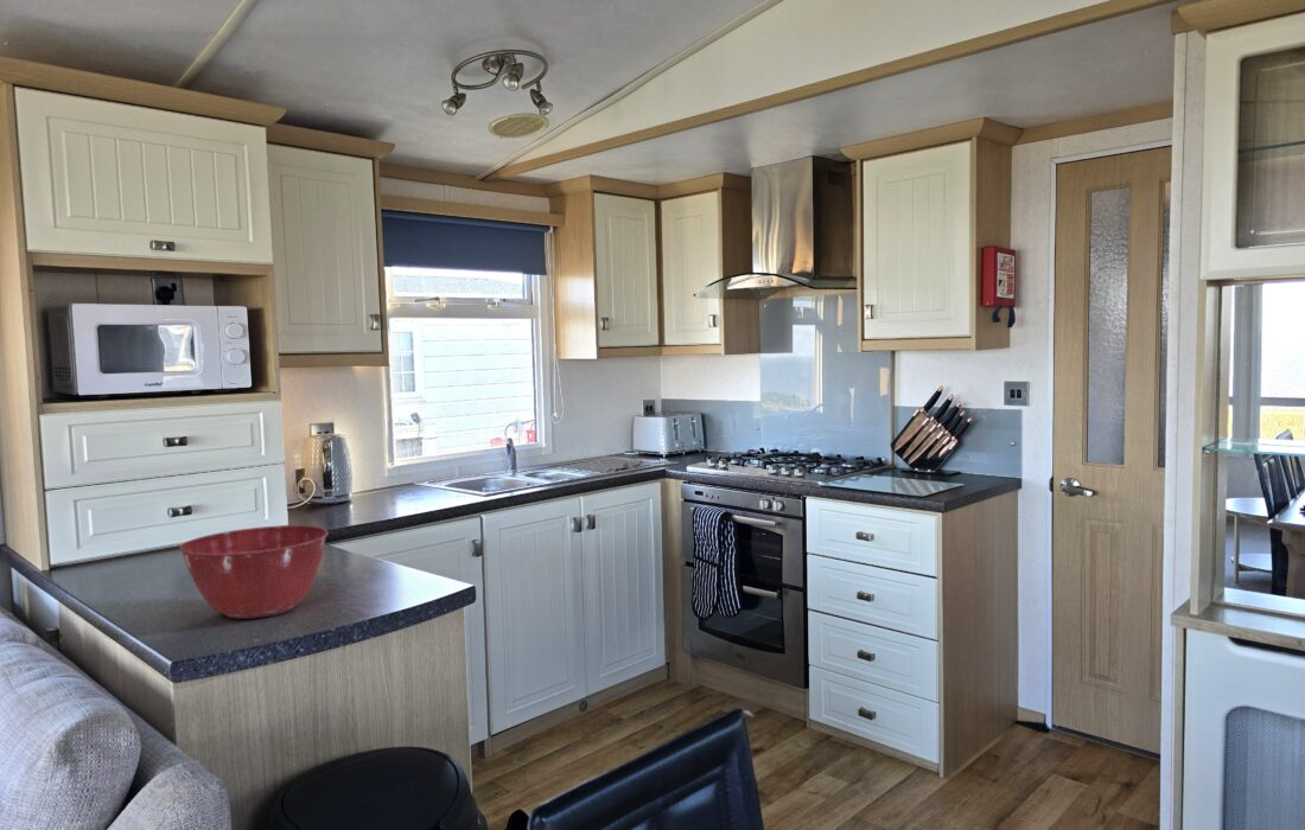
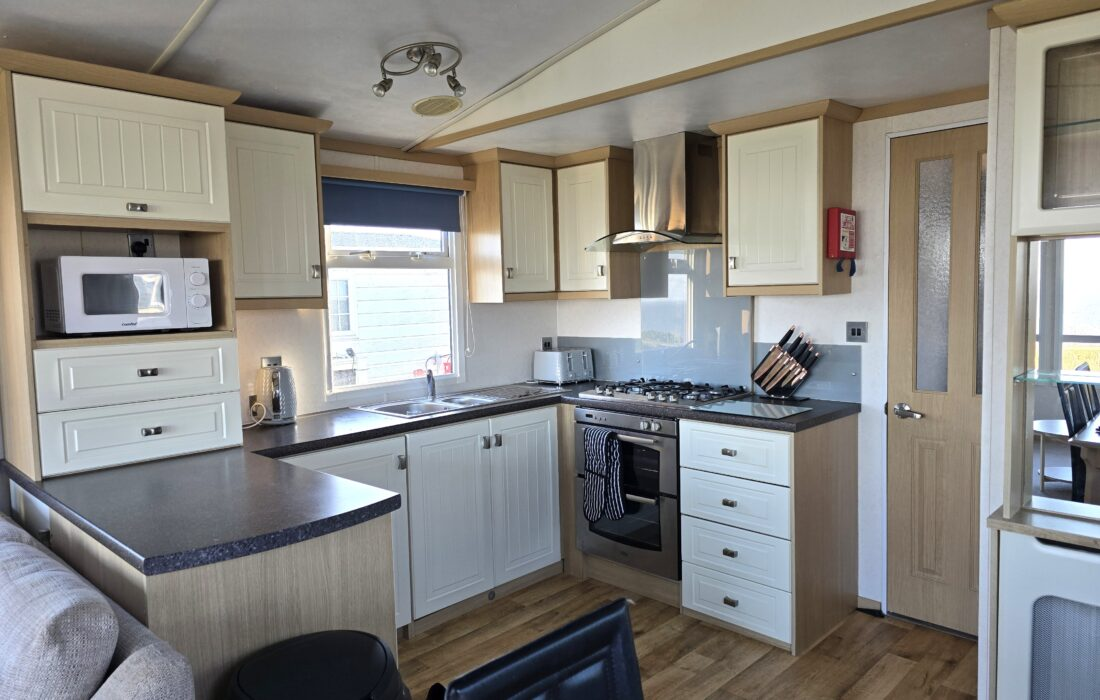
- mixing bowl [178,524,329,620]
